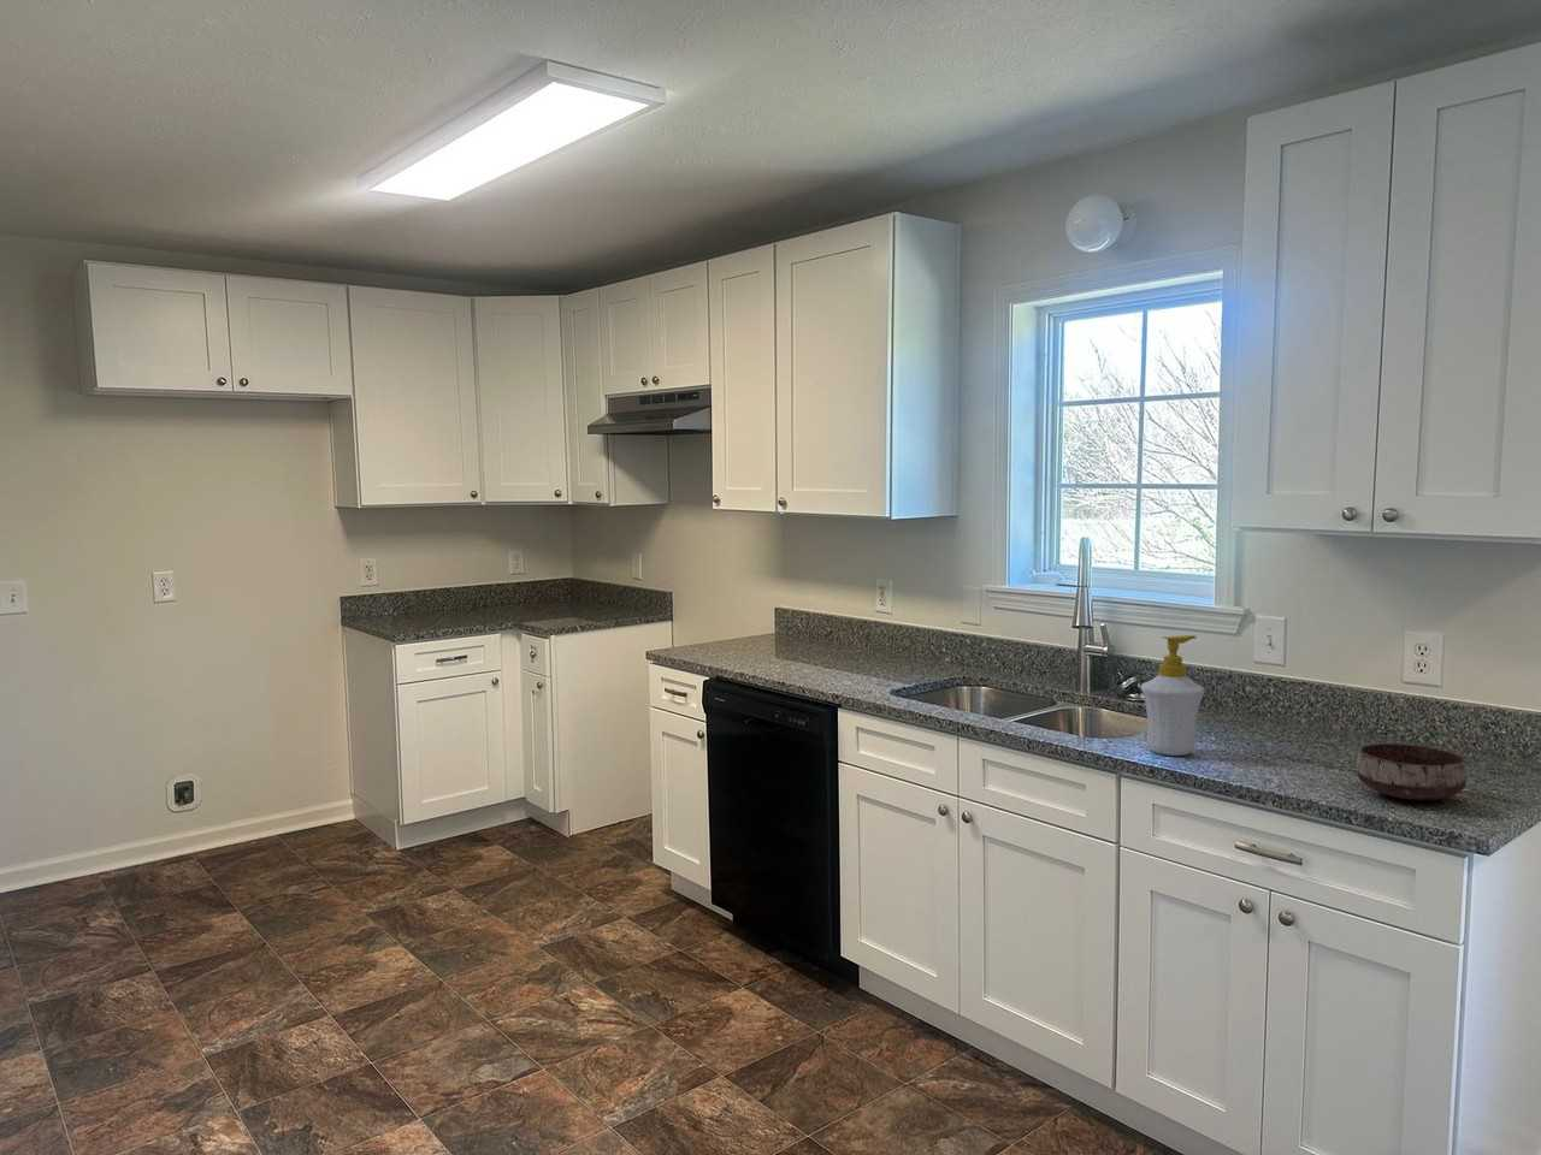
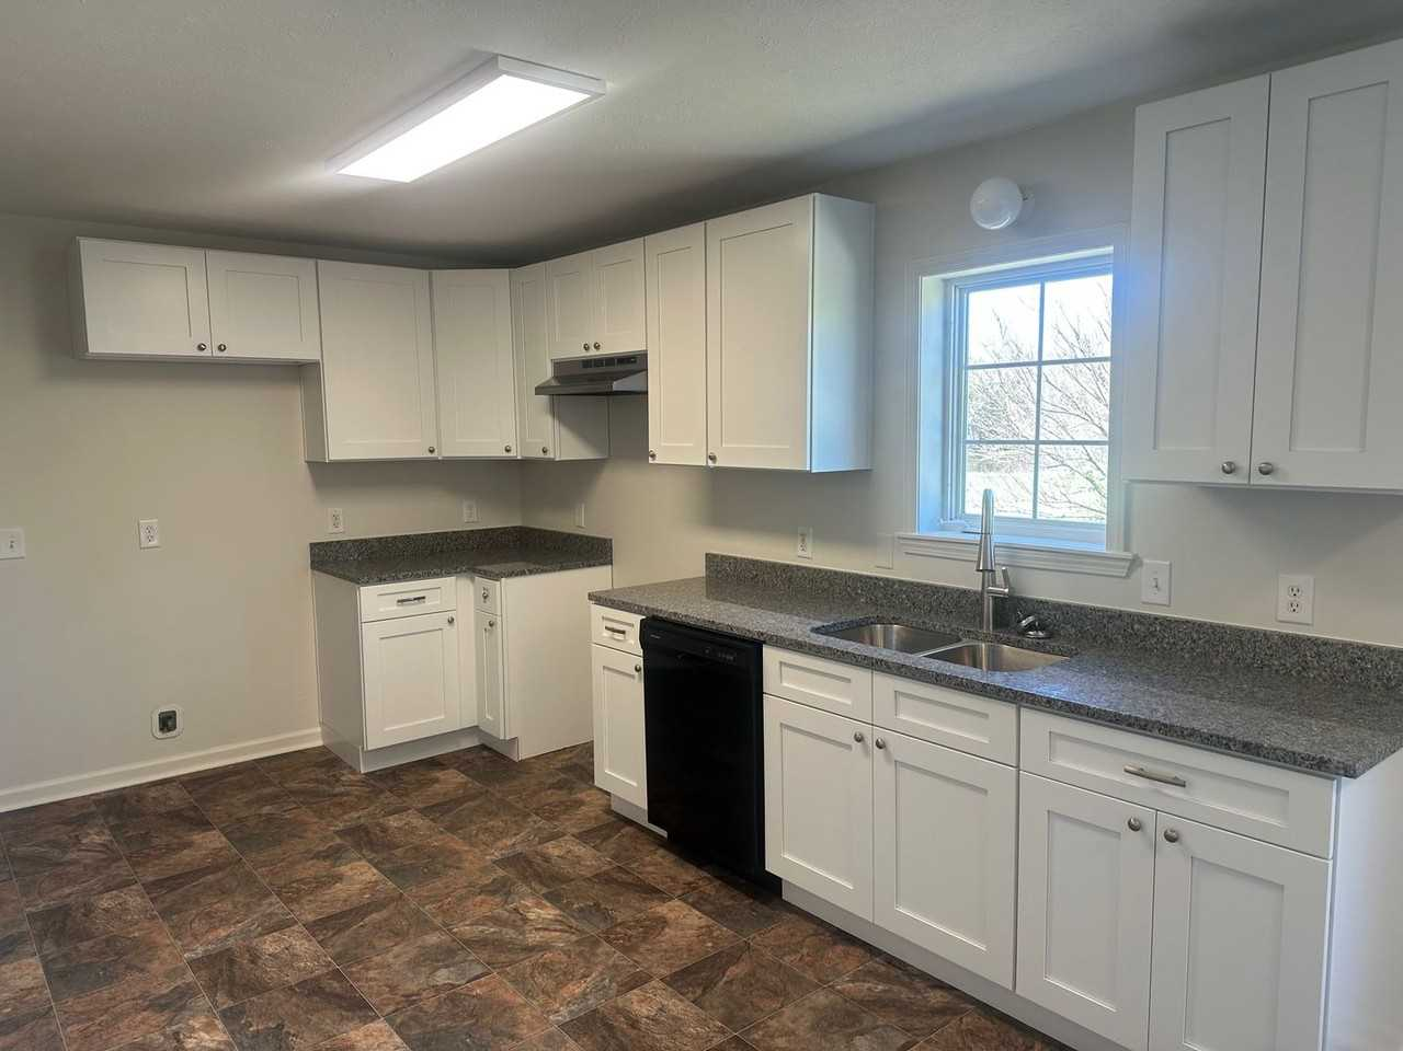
- soap bottle [1139,635,1206,757]
- bowl [1355,742,1468,801]
